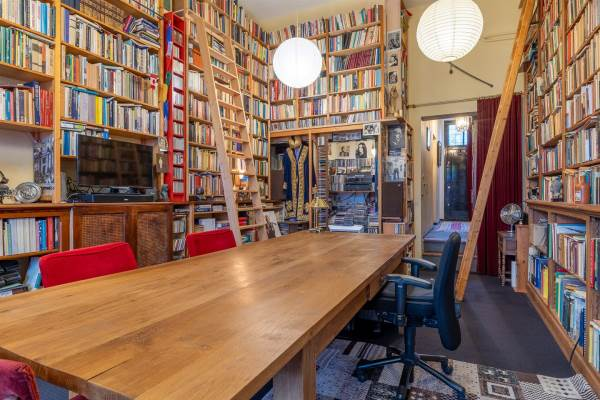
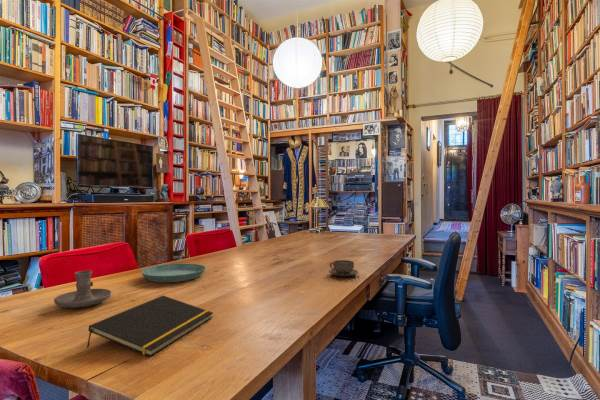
+ notepad [86,295,214,357]
+ saucer [140,263,207,283]
+ candle holder [53,270,112,309]
+ teacup [328,259,359,277]
